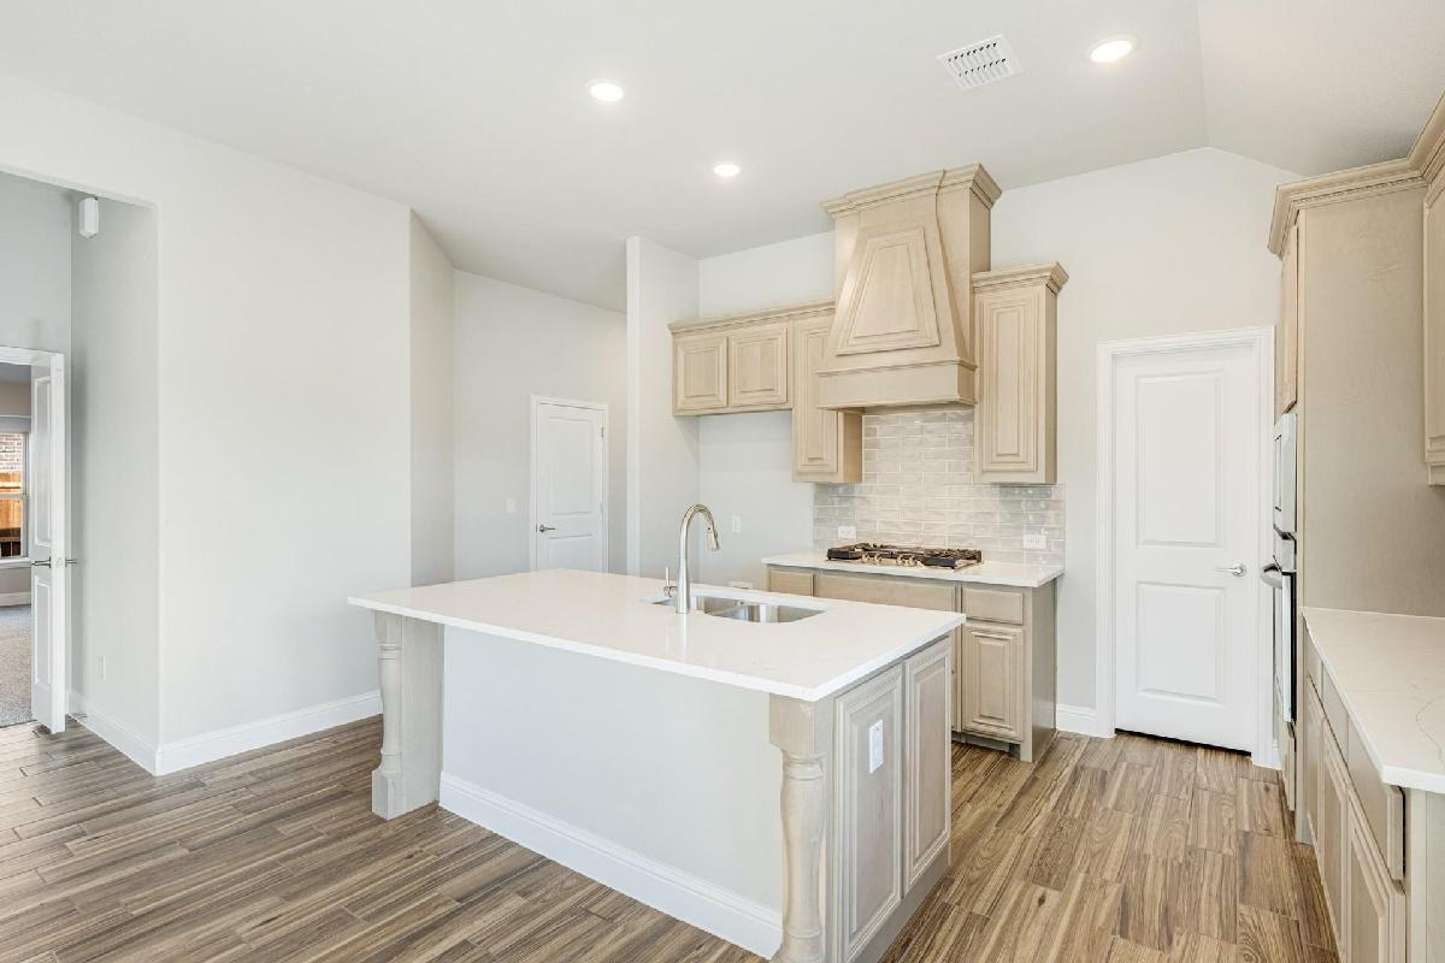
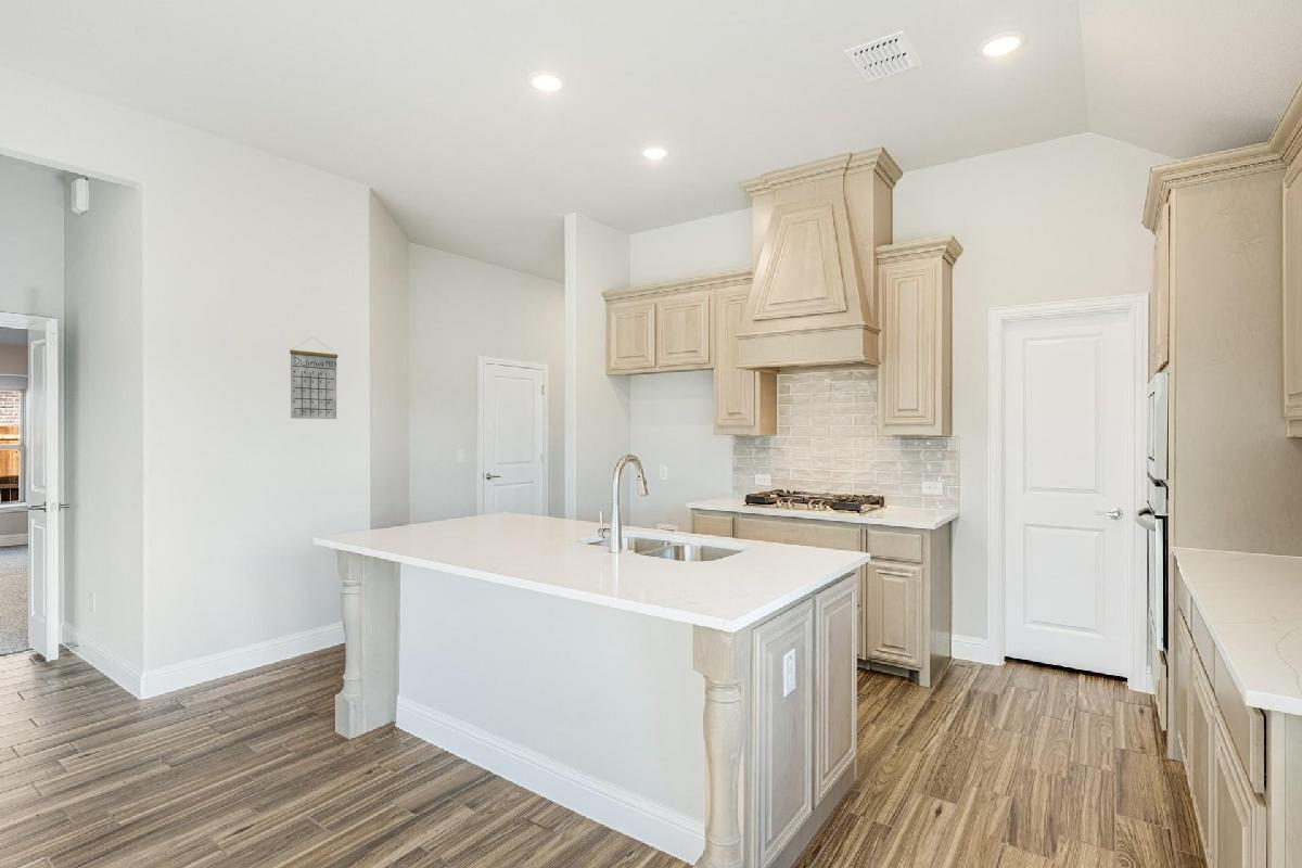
+ calendar [289,335,339,420]
